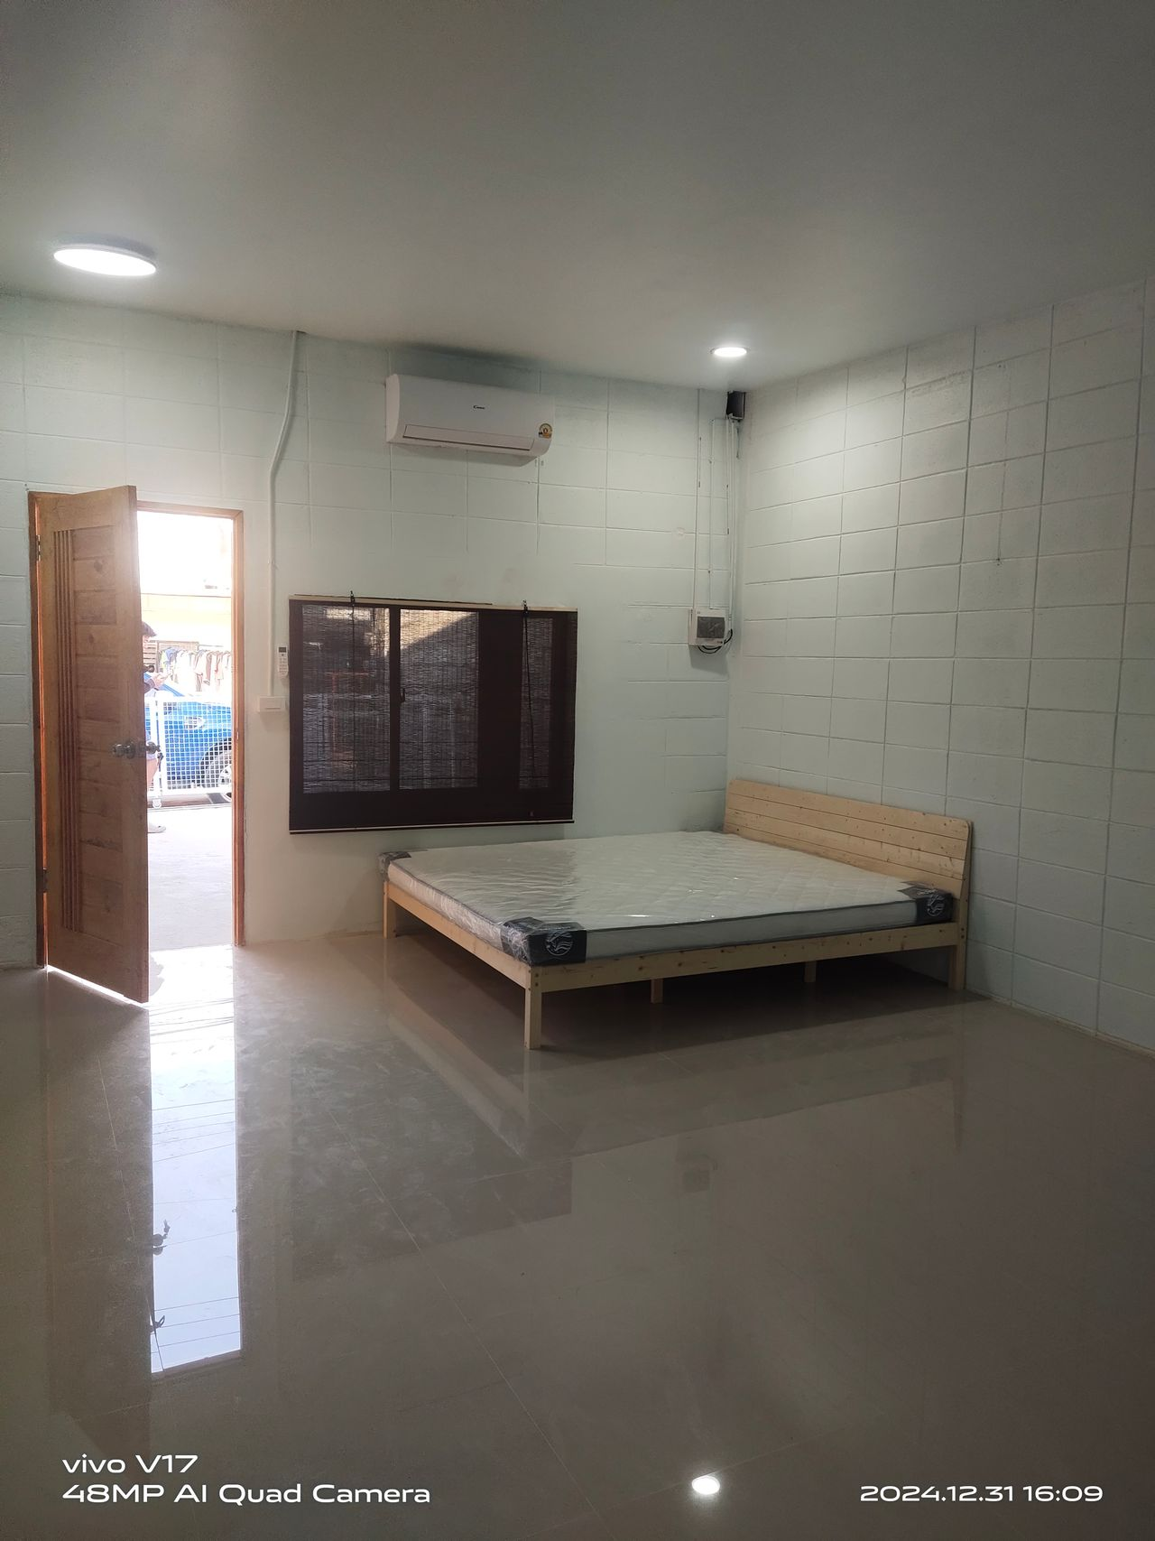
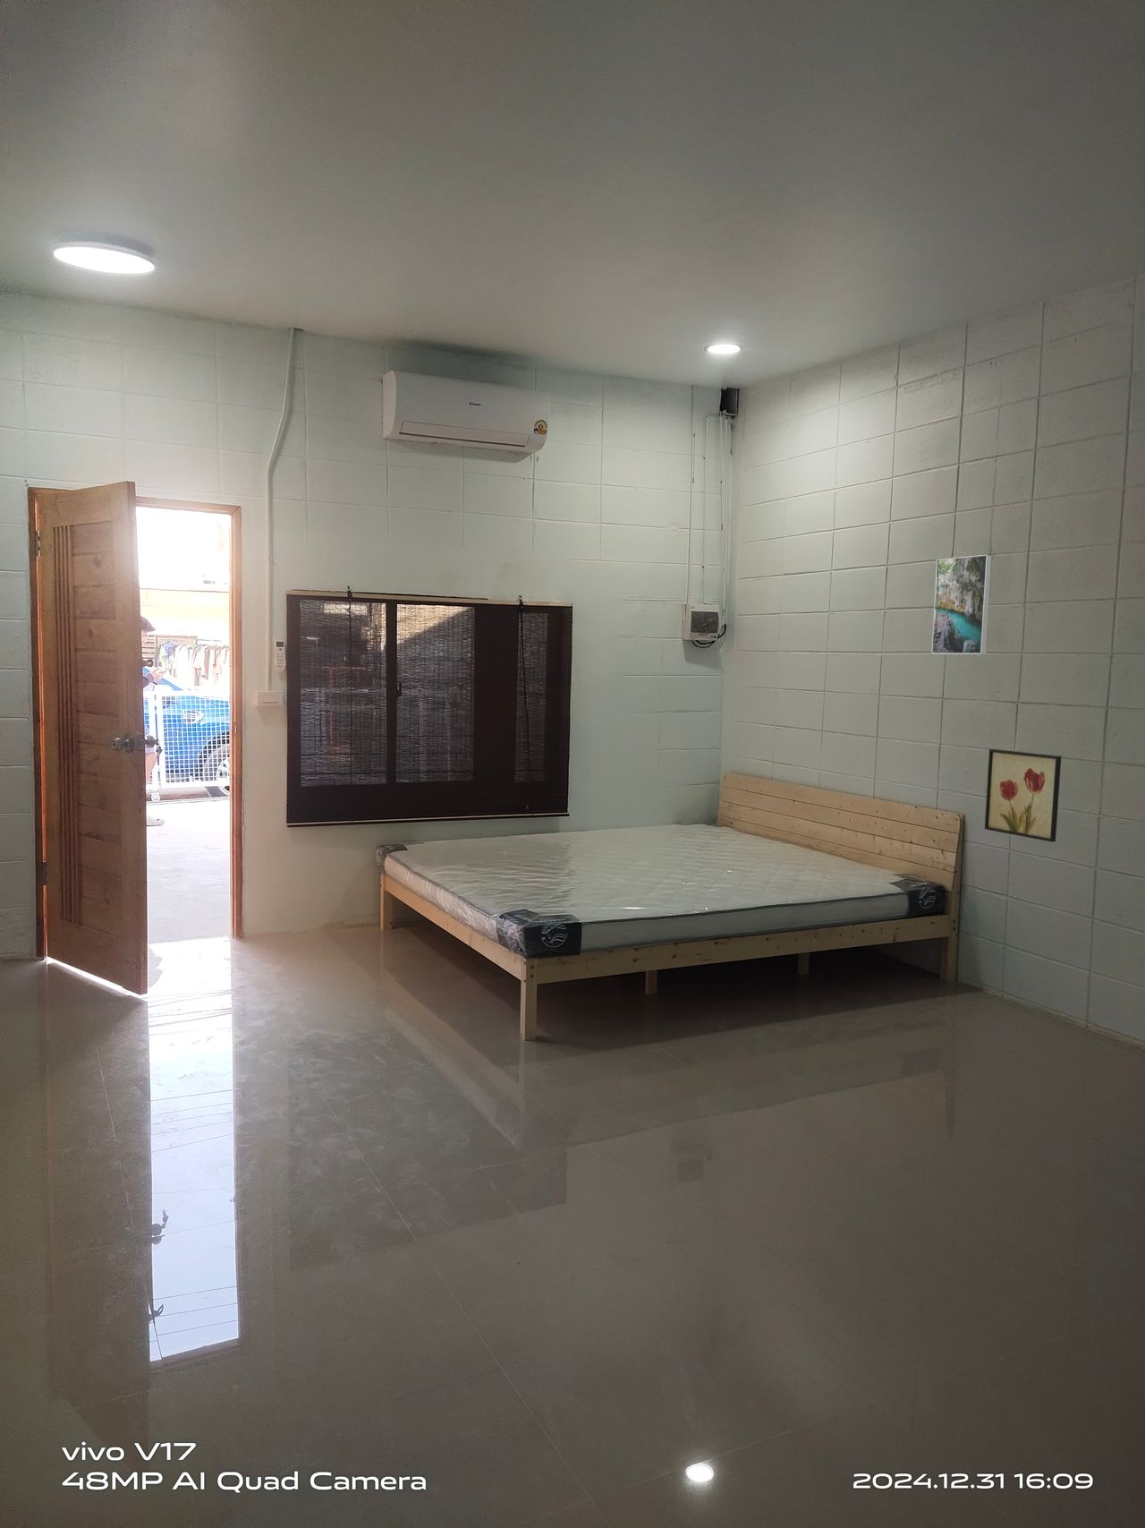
+ wall art [984,748,1062,842]
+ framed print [931,555,993,656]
